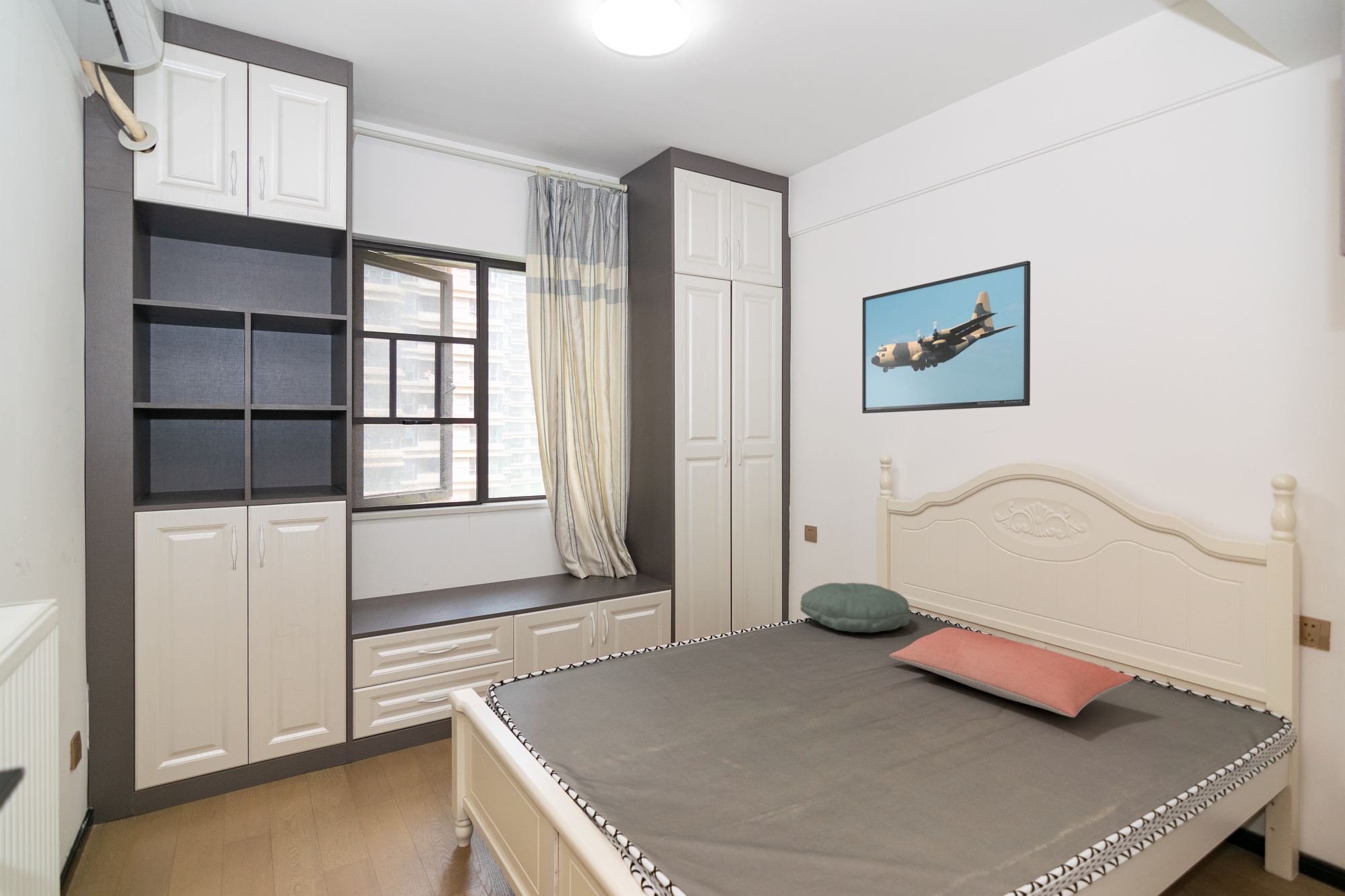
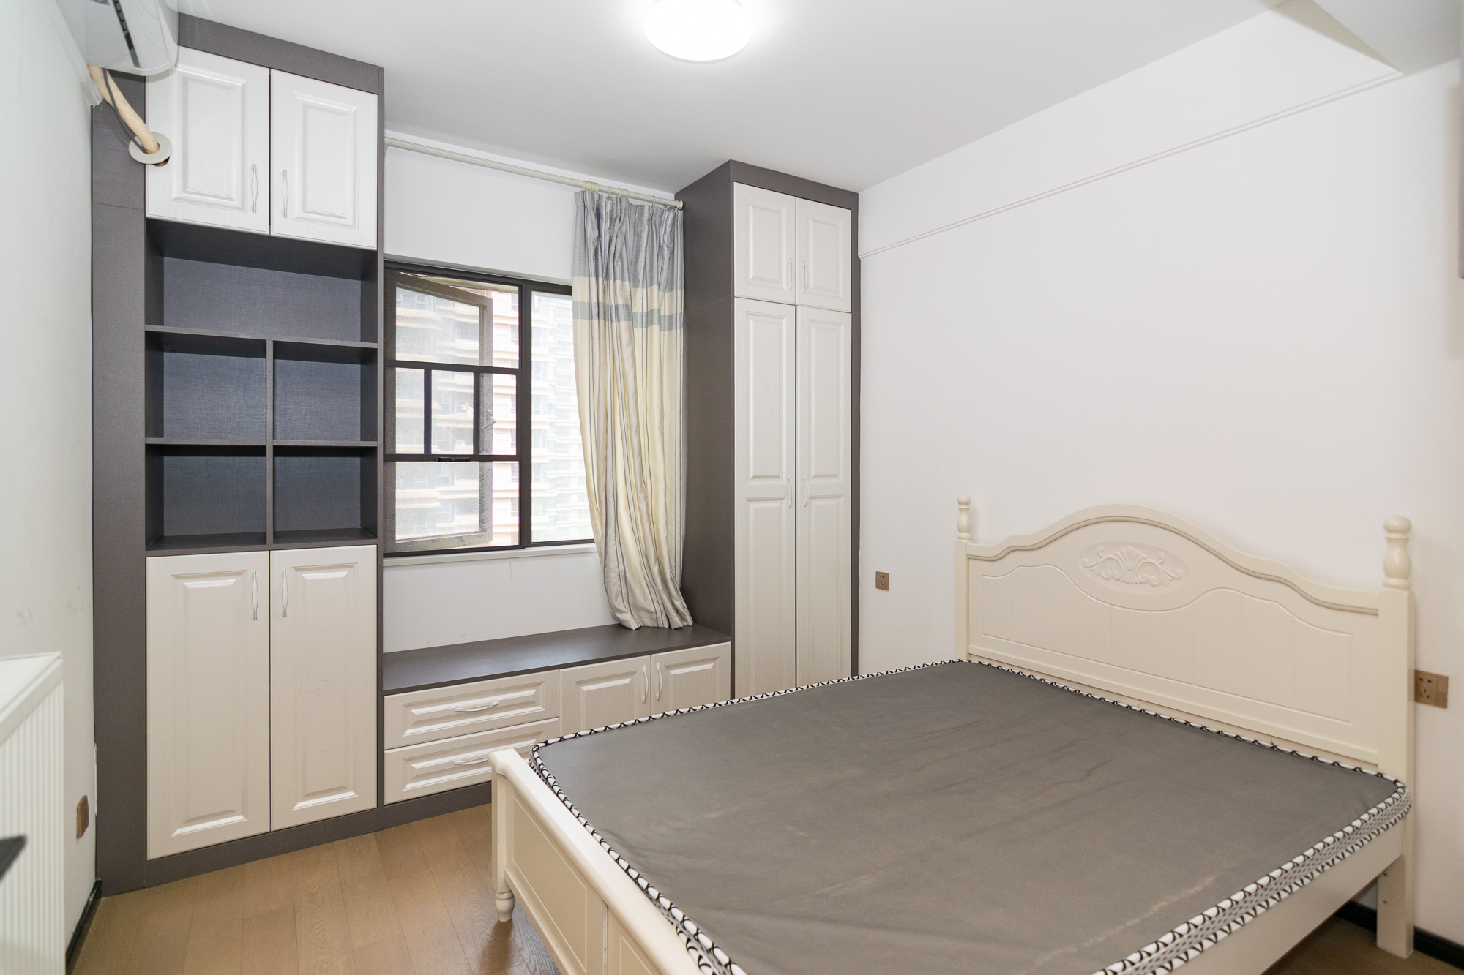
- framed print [861,260,1031,414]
- pillow [800,582,910,633]
- pillow [888,626,1134,718]
